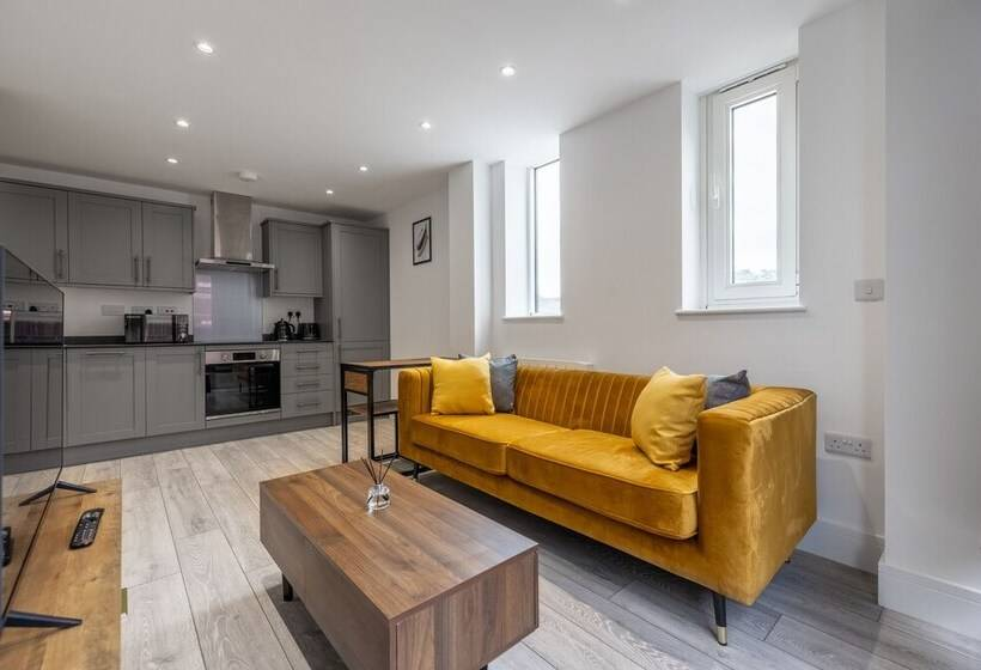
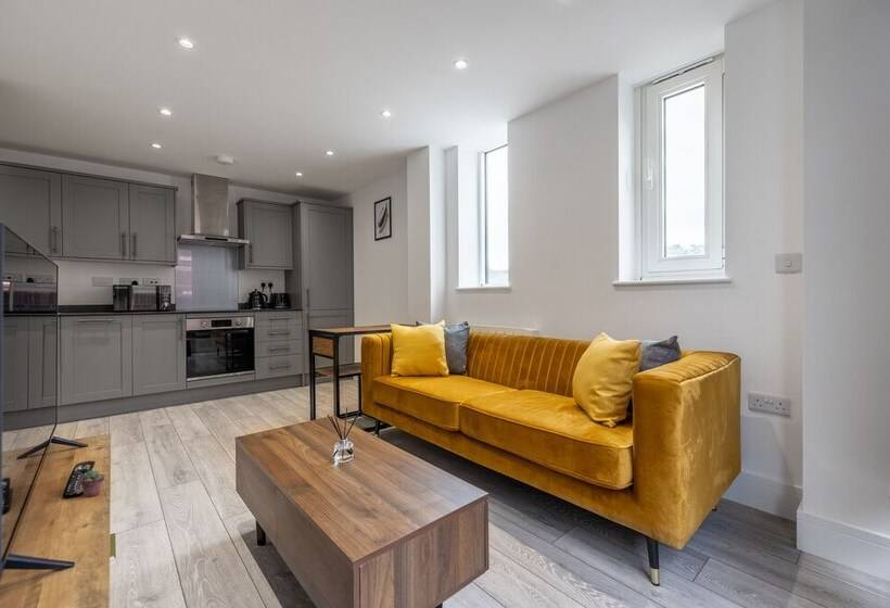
+ potted succulent [79,469,105,498]
